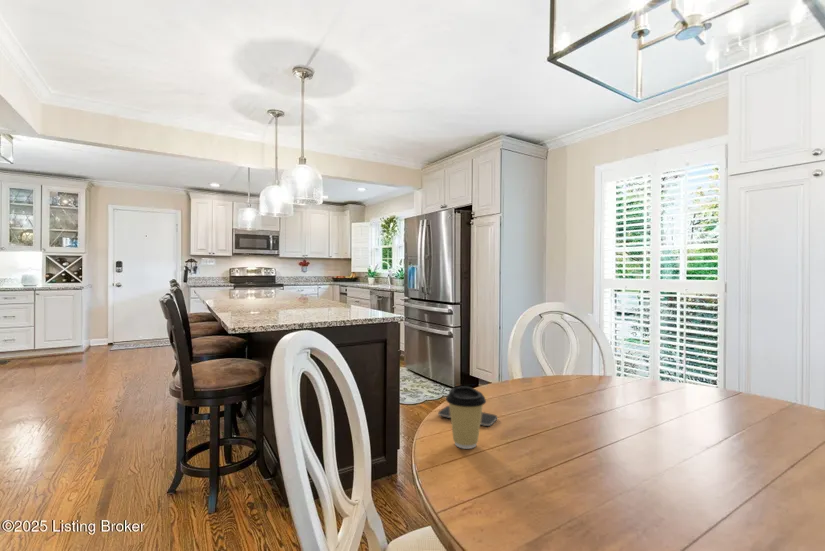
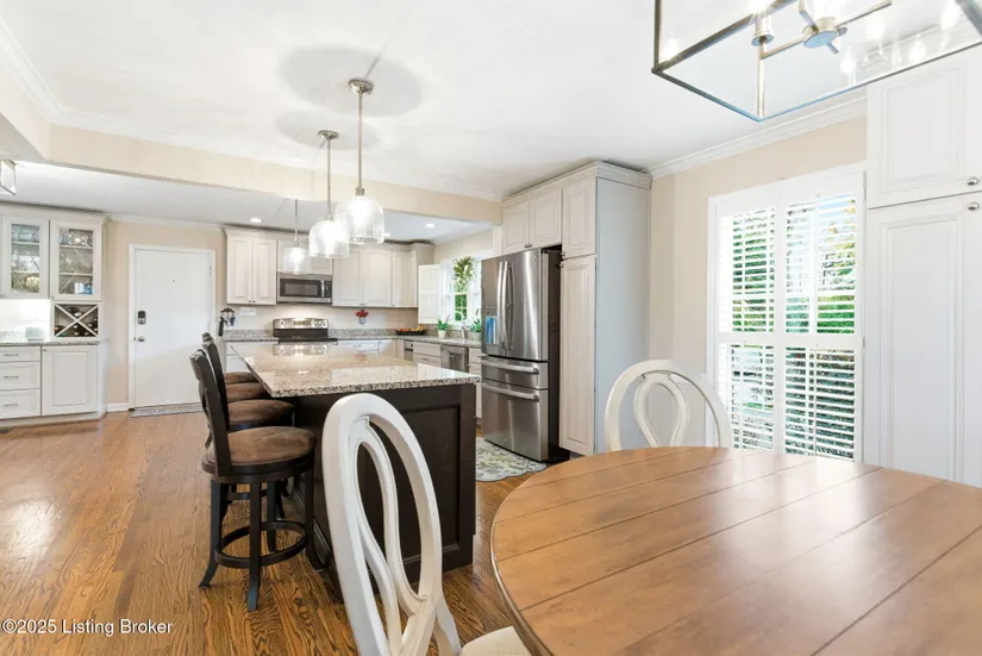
- coffee cup [445,386,487,450]
- smartphone [437,405,498,427]
